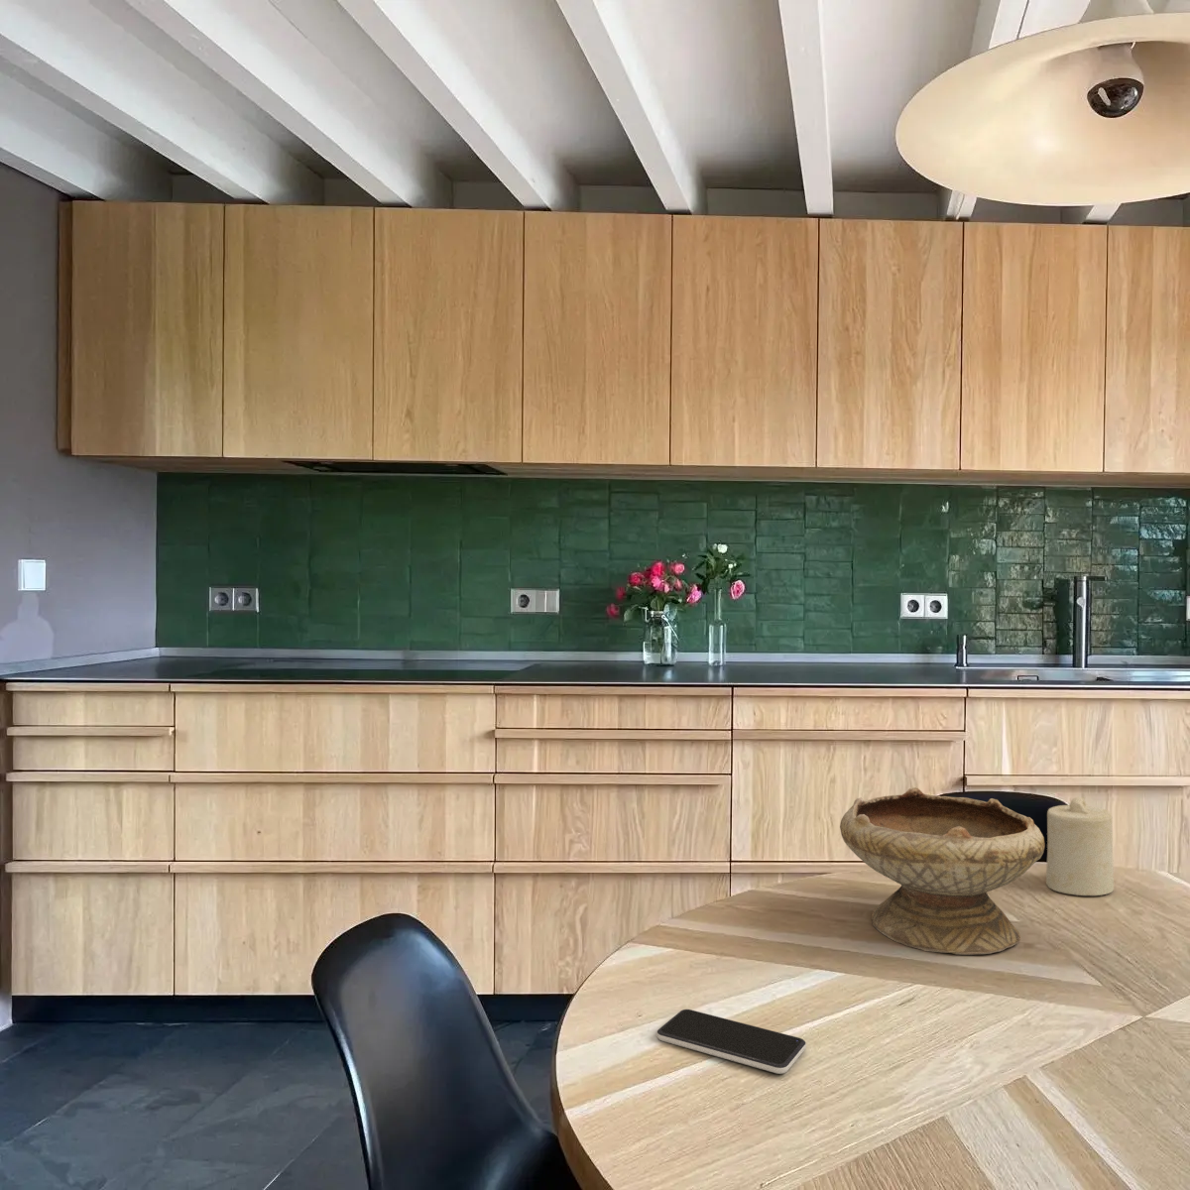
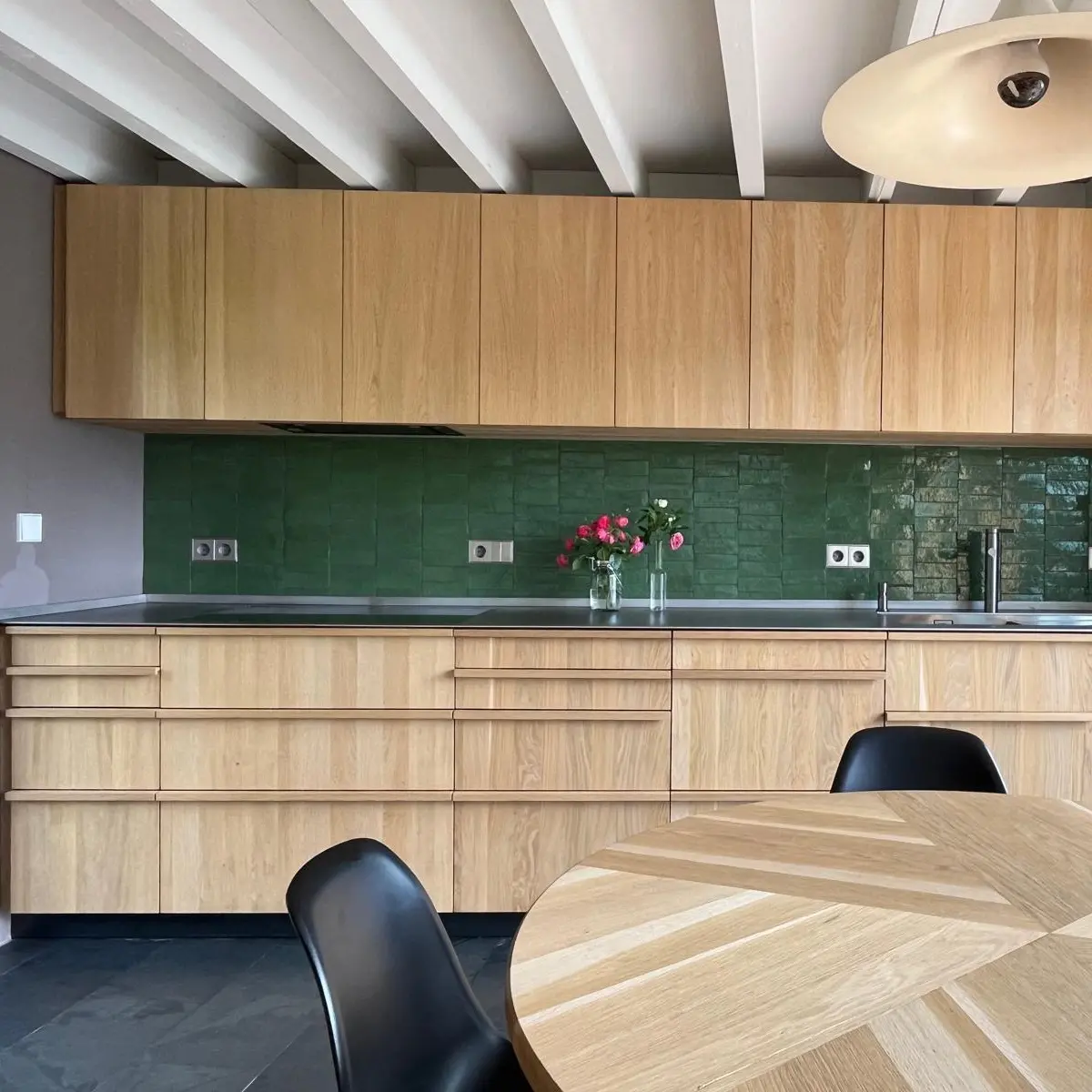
- smartphone [656,1008,807,1074]
- bowl [839,787,1046,956]
- candle [1045,796,1115,897]
